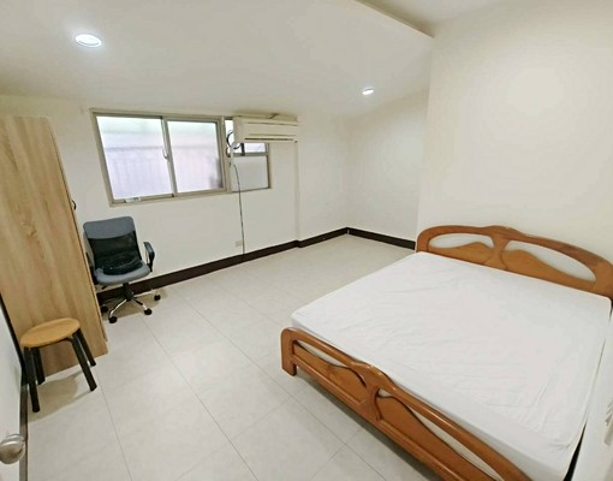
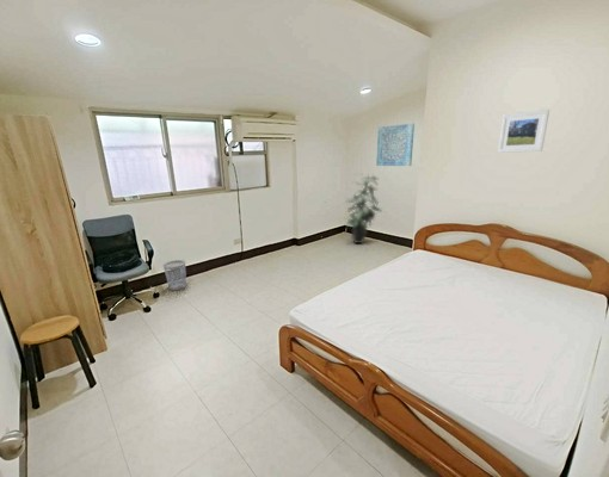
+ indoor plant [344,172,383,244]
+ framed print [497,109,550,154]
+ wastebasket [162,259,187,291]
+ wall art [375,123,416,167]
